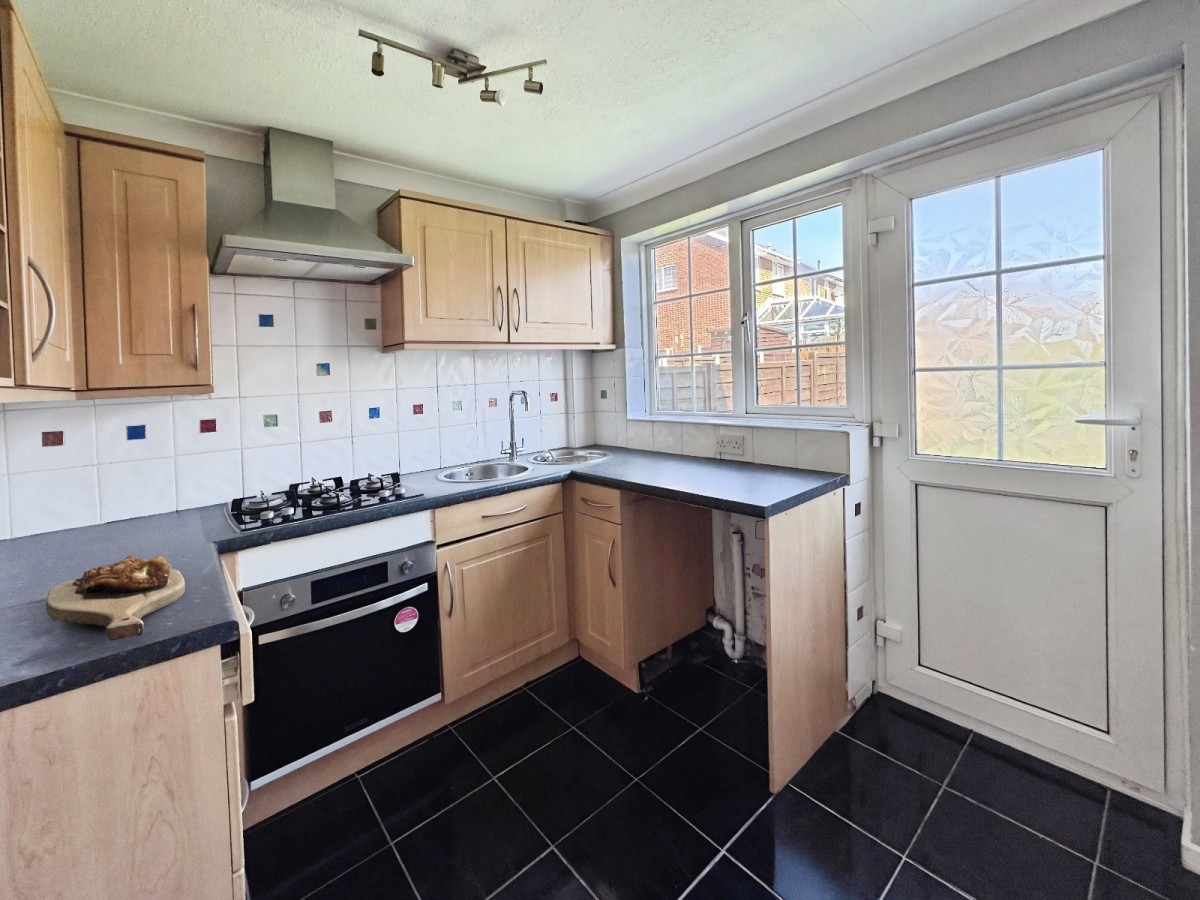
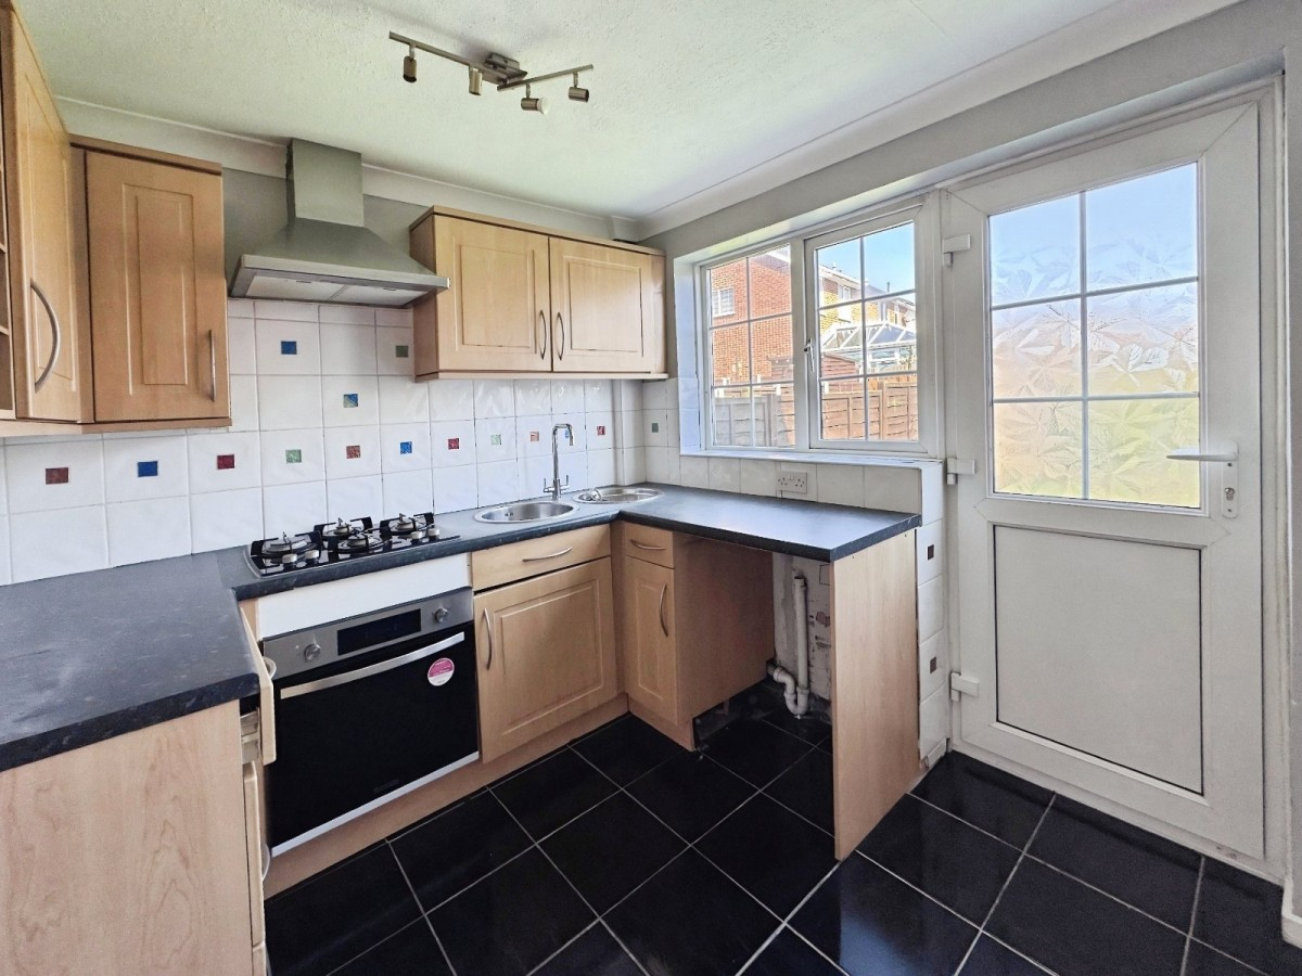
- cutting board [45,555,186,642]
